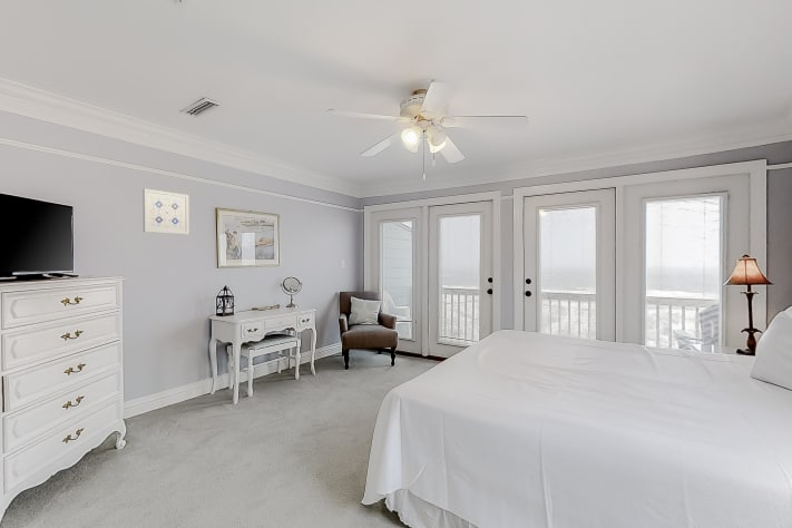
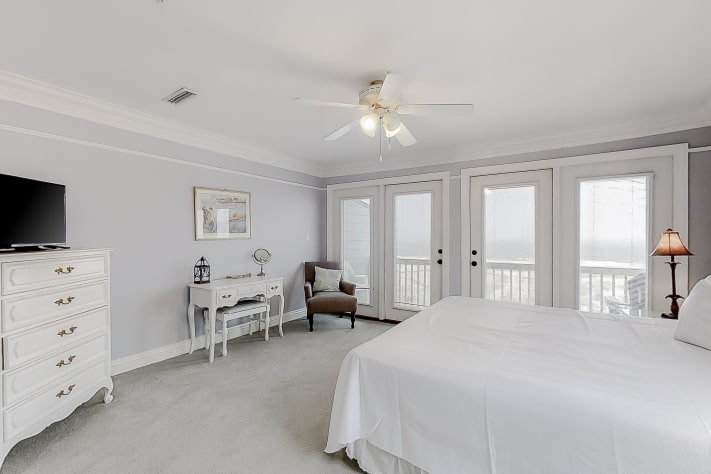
- wall art [141,188,189,235]
